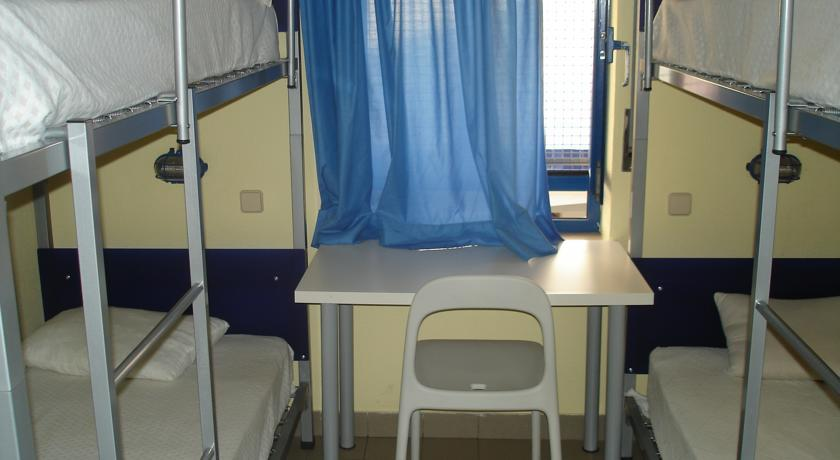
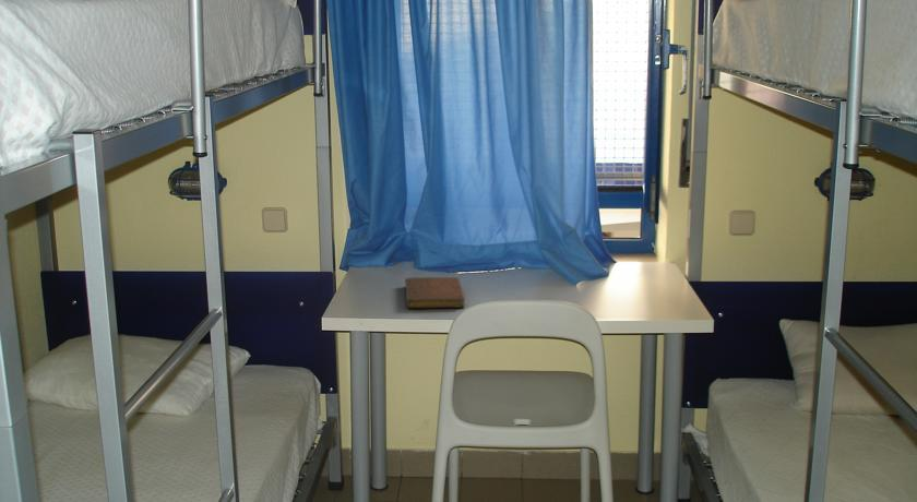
+ notebook [404,276,466,310]
